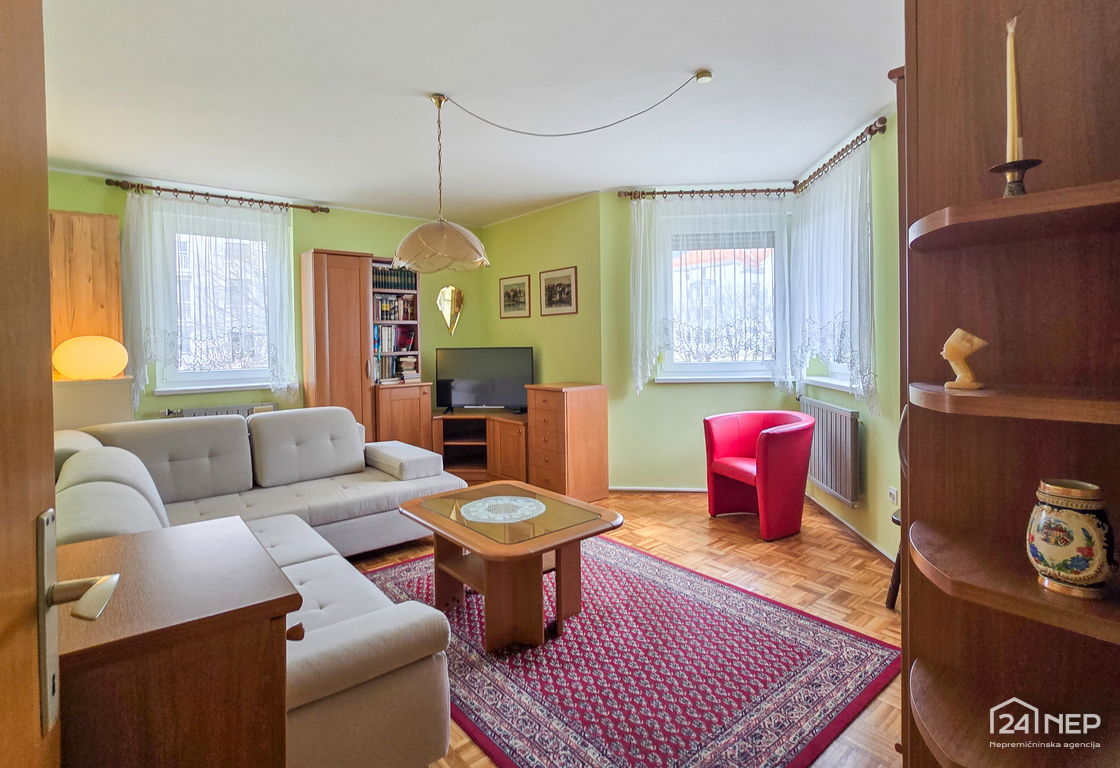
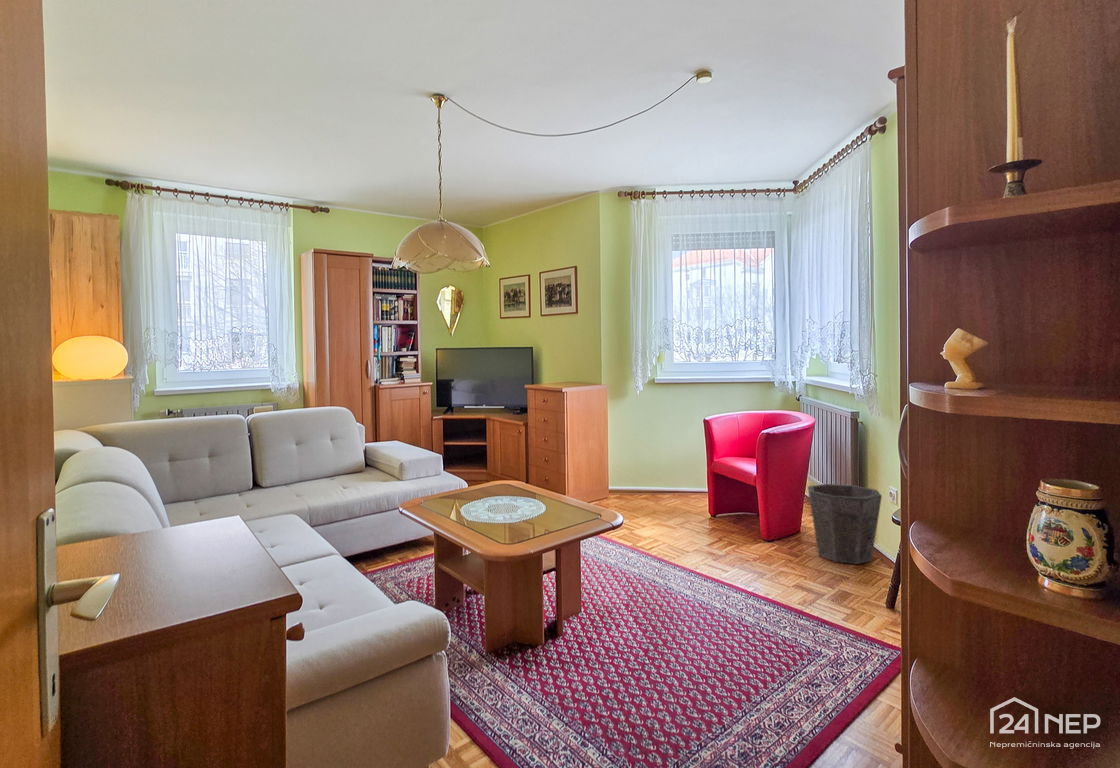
+ waste bin [807,483,883,565]
